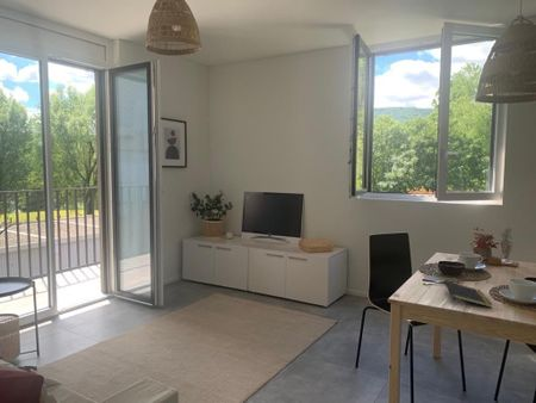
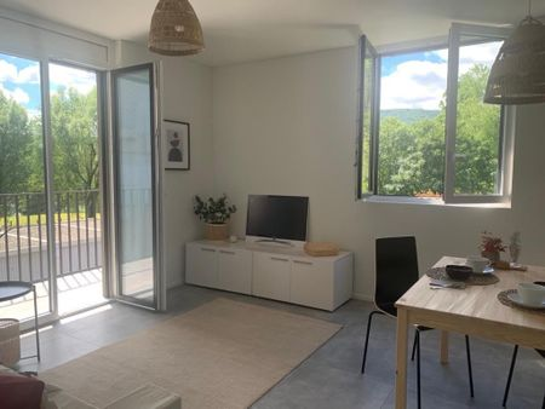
- notepad [443,280,493,309]
